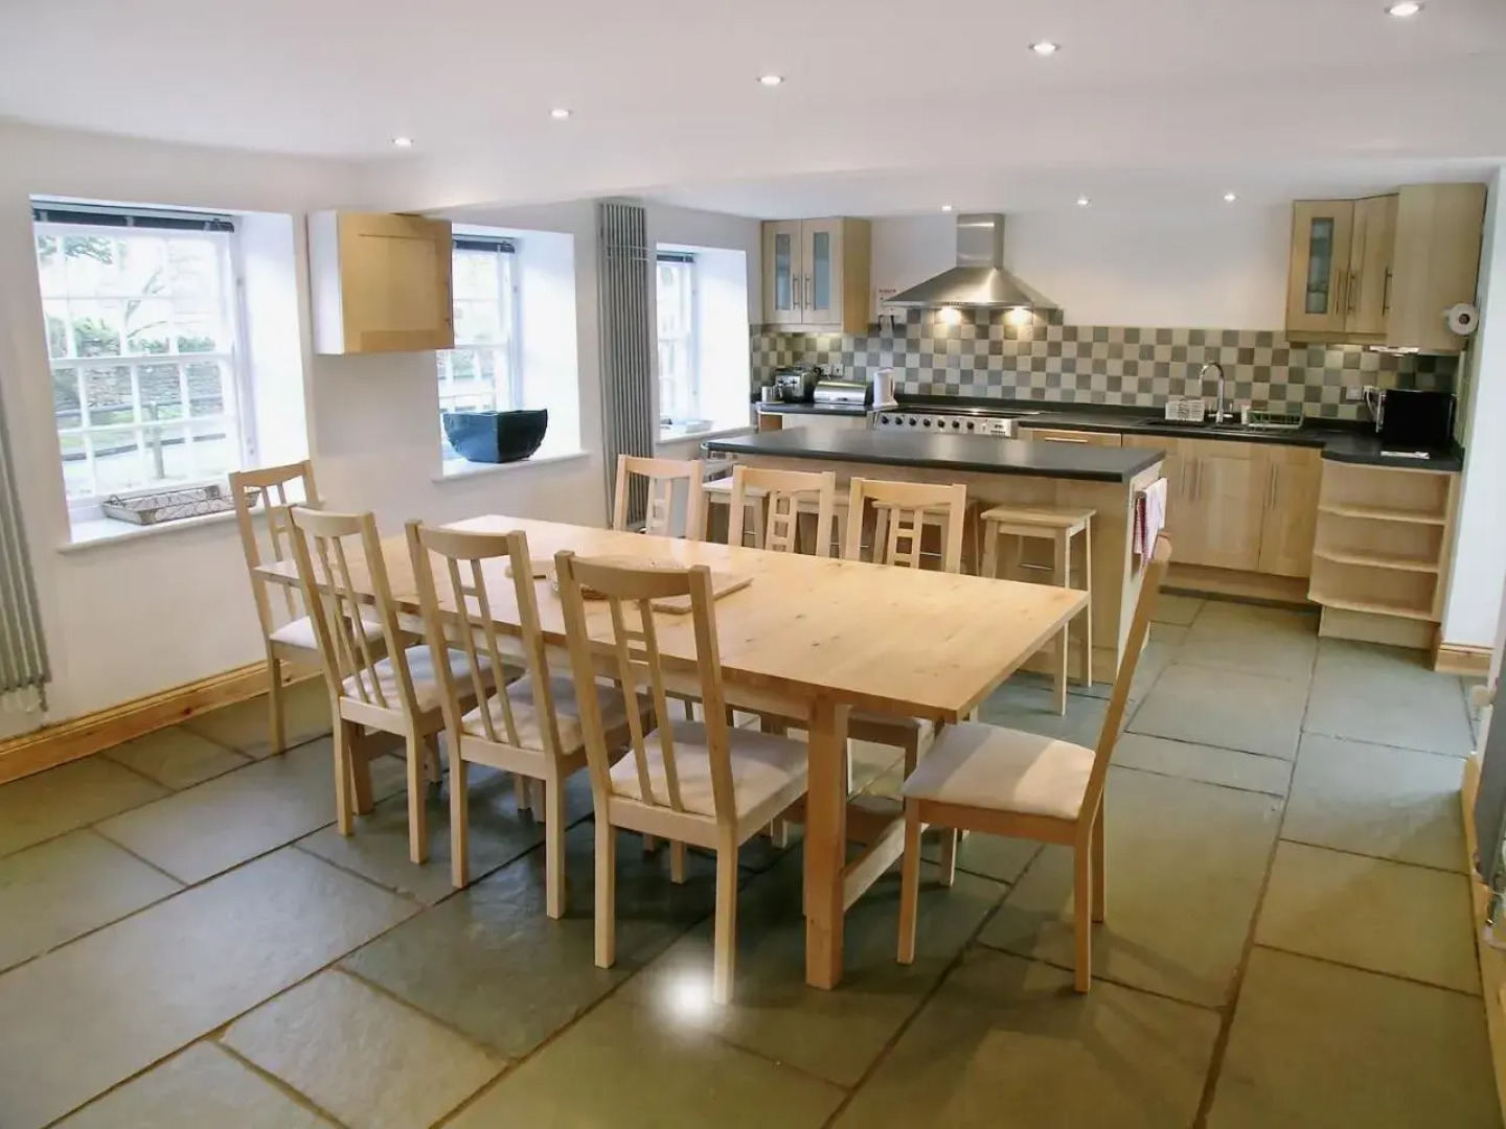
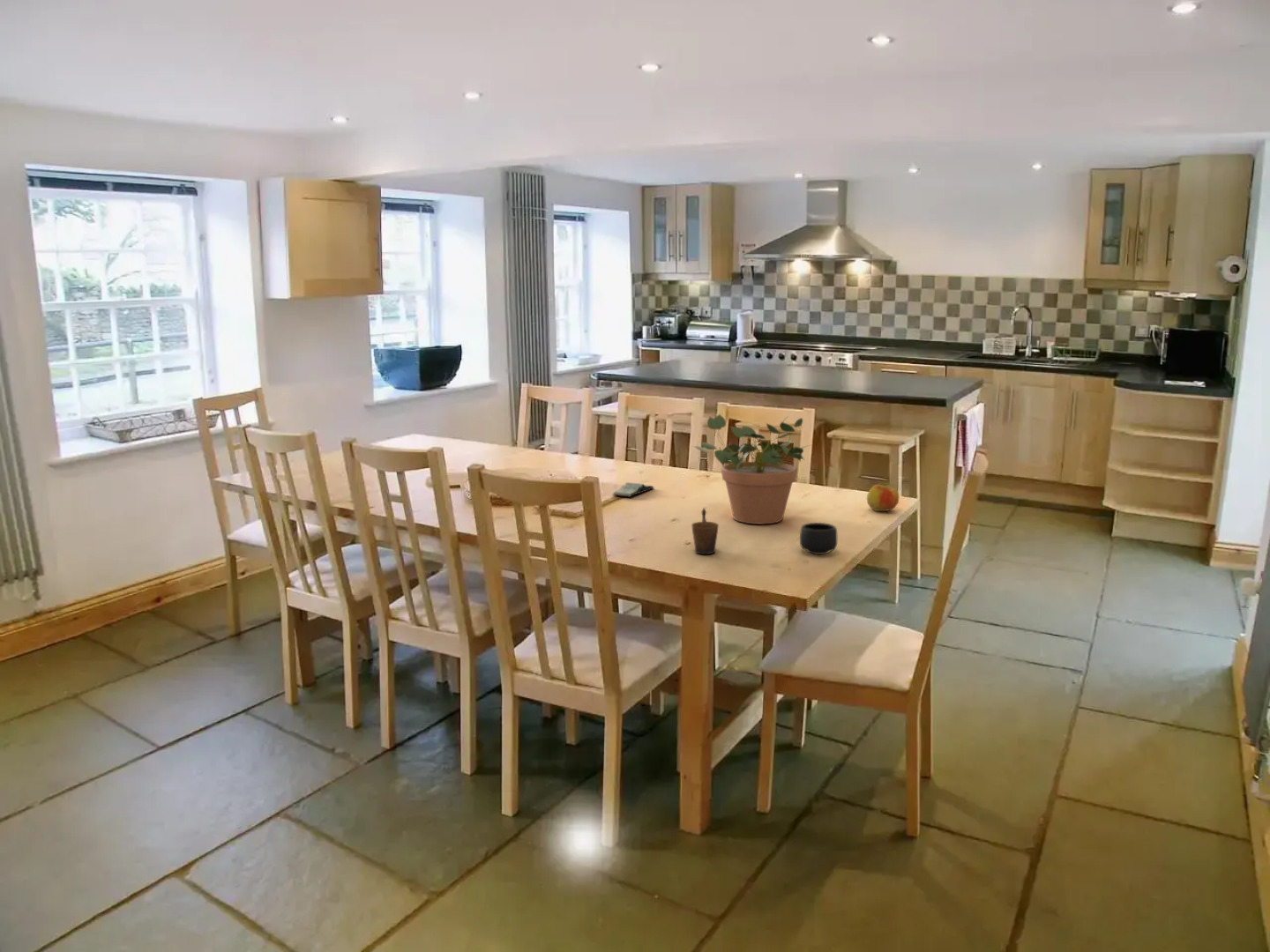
+ book [611,481,655,498]
+ apple [866,484,900,512]
+ mug [691,507,720,555]
+ mug [799,522,838,555]
+ potted plant [691,413,811,525]
